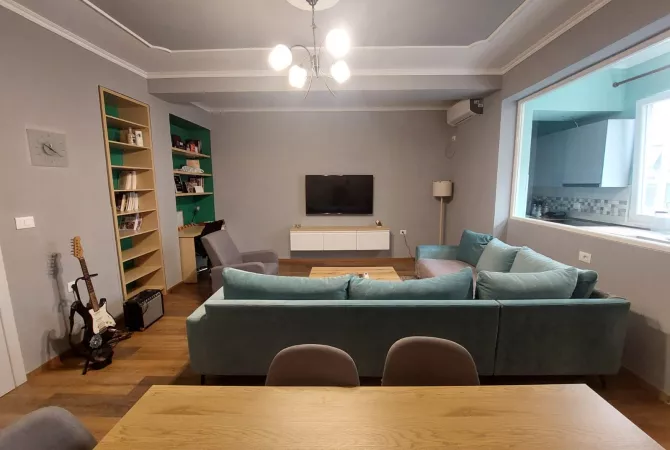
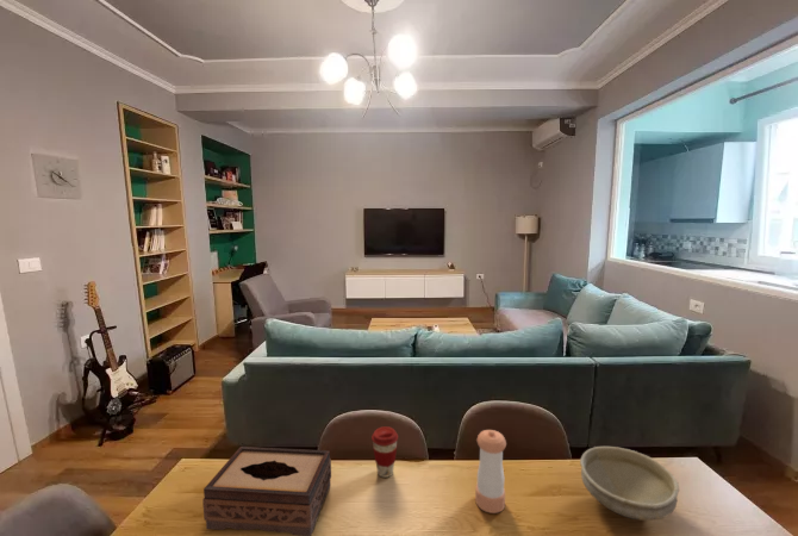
+ coffee cup [370,425,399,479]
+ bowl [579,445,680,522]
+ tissue box [201,445,332,536]
+ pepper shaker [474,429,507,515]
